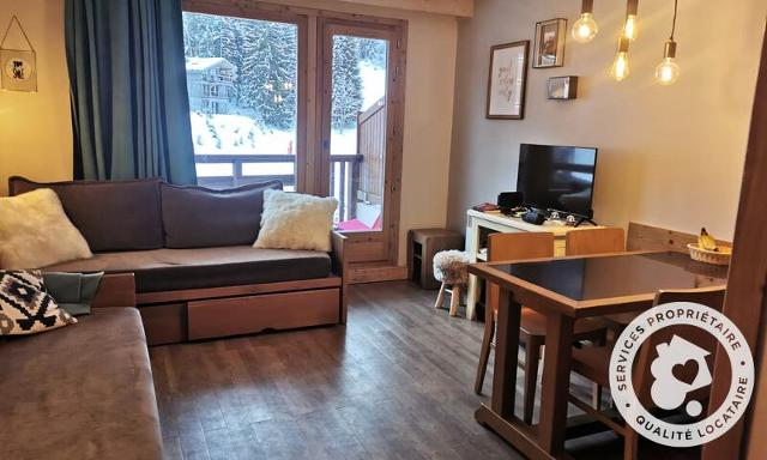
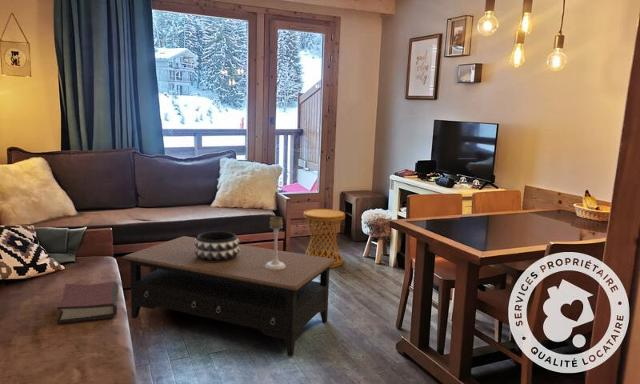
+ decorative bowl [194,230,241,262]
+ hardback book [56,281,120,324]
+ candle holder [265,215,286,270]
+ side table [303,208,346,269]
+ coffee table [121,235,337,357]
